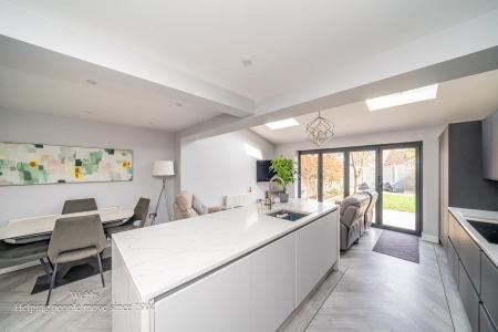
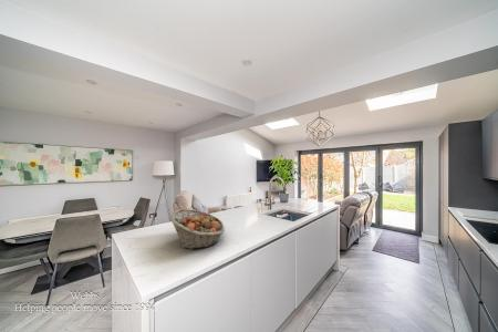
+ fruit basket [169,208,226,250]
